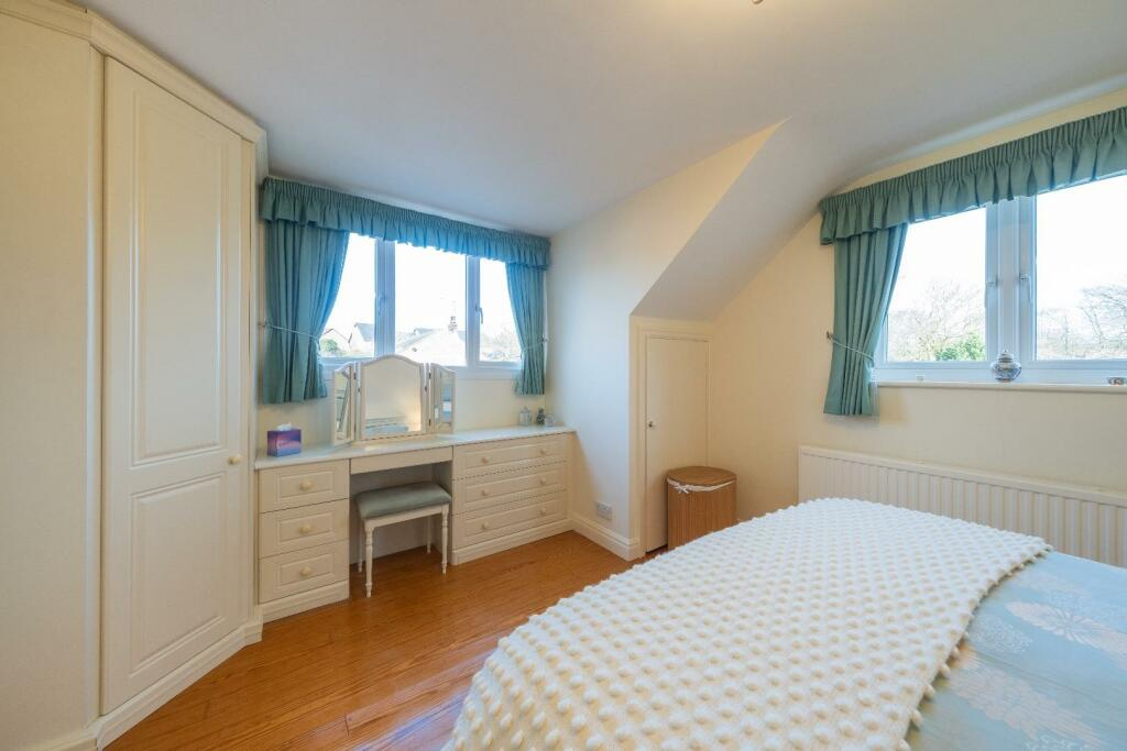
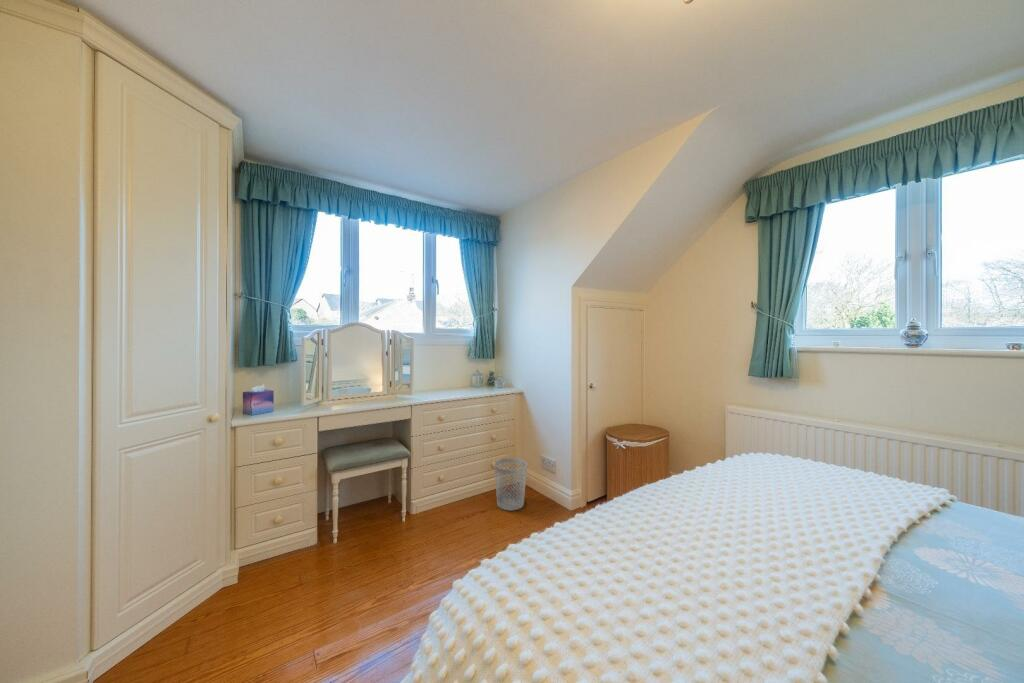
+ wastebasket [493,457,528,512]
